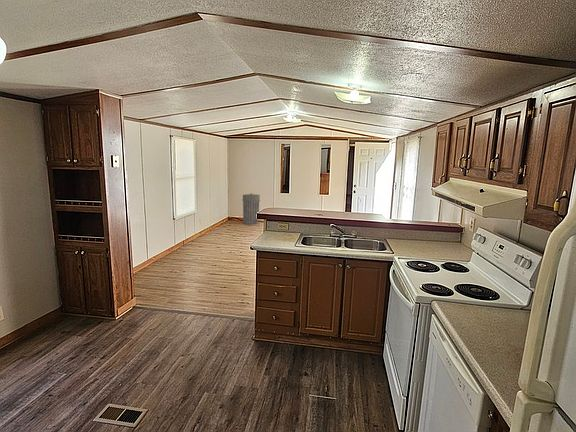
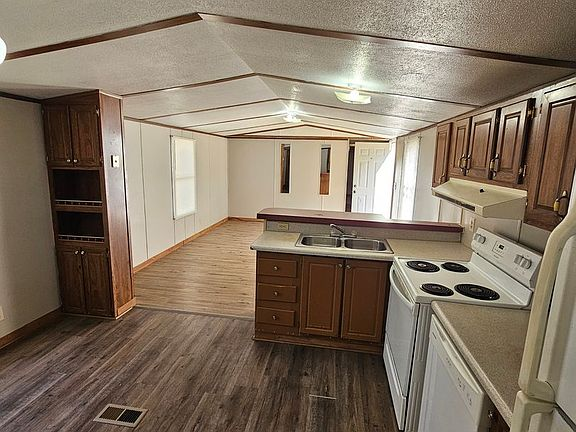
- trash can [241,193,261,225]
